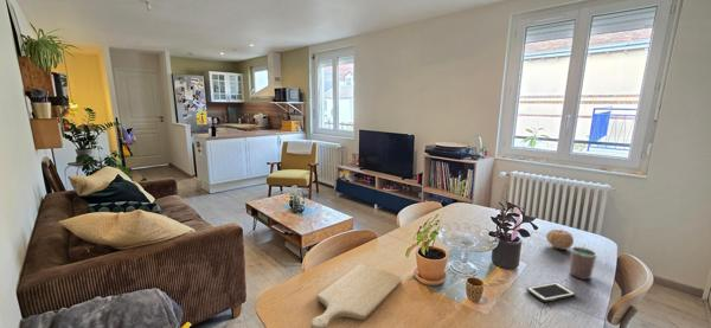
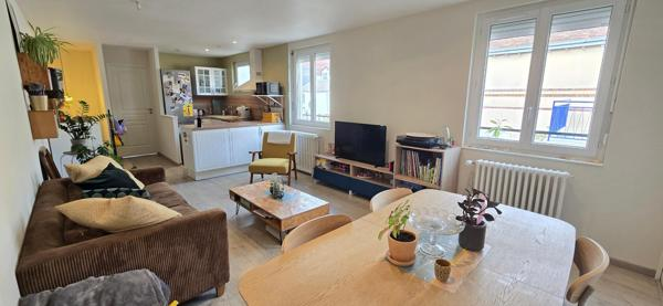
- cup [569,245,598,281]
- chopping board [309,263,403,328]
- cell phone [526,282,577,303]
- fruit [545,229,575,251]
